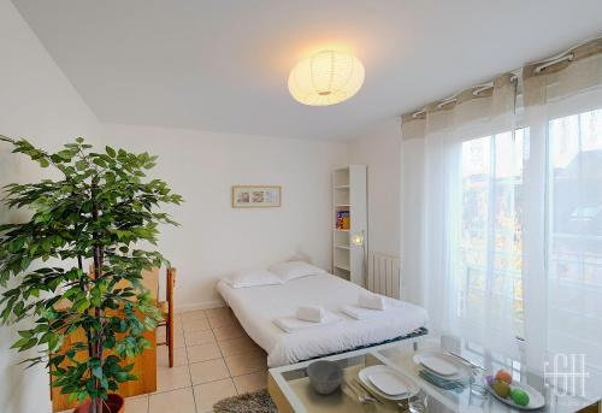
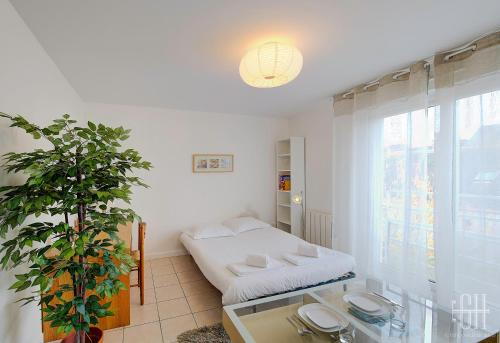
- bowl [306,359,347,395]
- fruit bowl [484,368,545,411]
